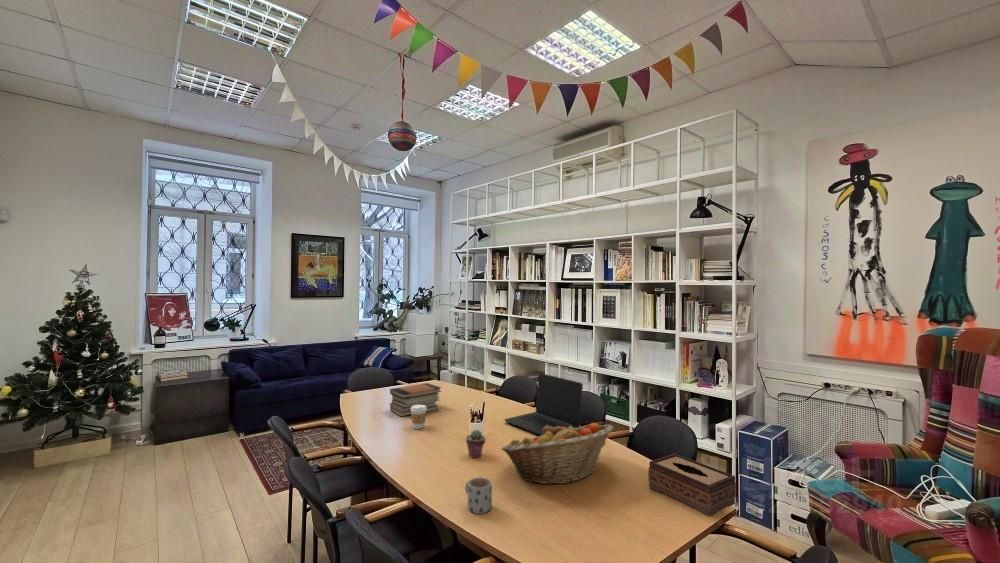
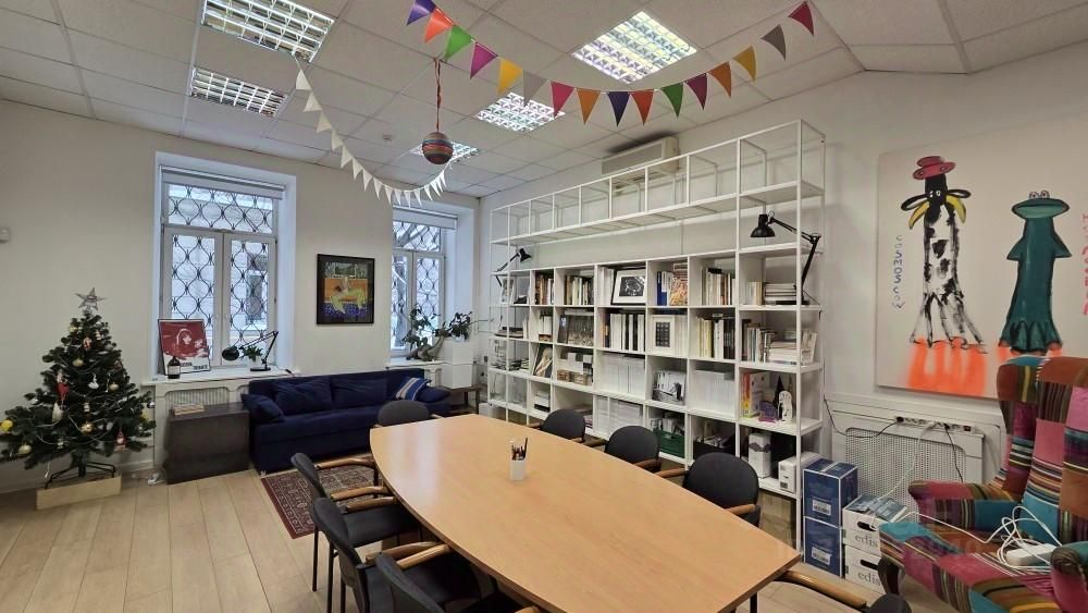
- mug [464,476,493,515]
- laptop [504,372,584,436]
- fruit basket [500,422,614,485]
- potted succulent [465,429,486,459]
- coffee cup [410,405,427,430]
- book stack [389,382,442,418]
- tissue box [647,453,737,517]
